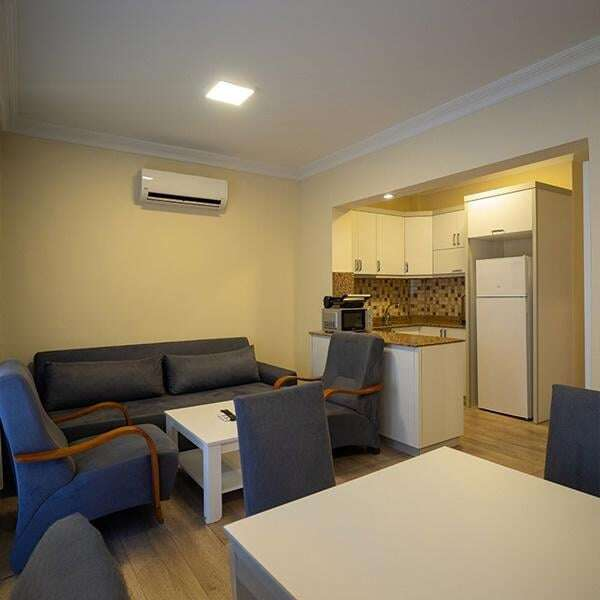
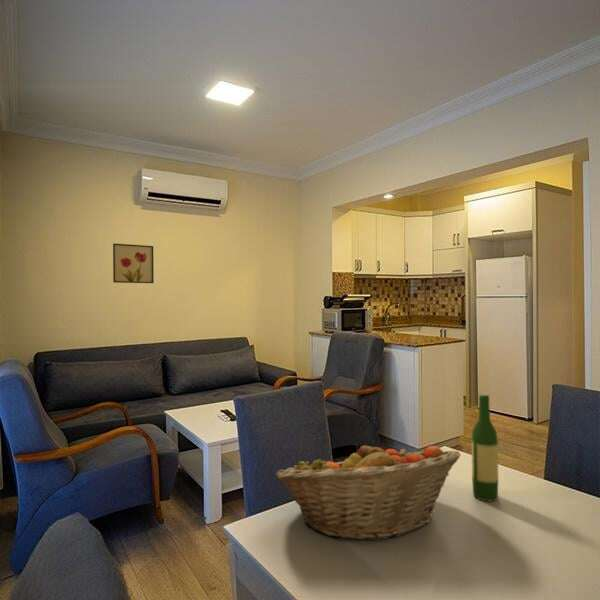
+ wine bottle [471,393,499,502]
+ fruit basket [275,442,462,541]
+ wall art [112,242,155,284]
